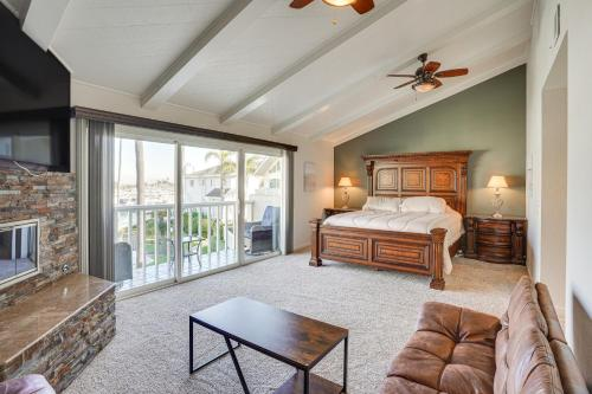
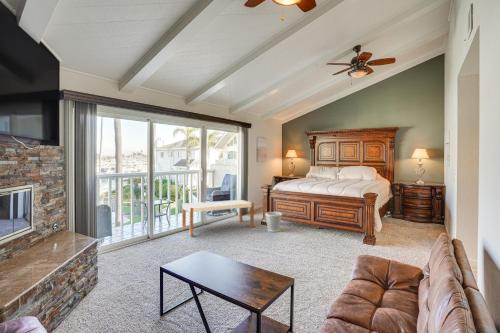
+ bench [181,199,255,236]
+ wastebasket [264,211,283,233]
